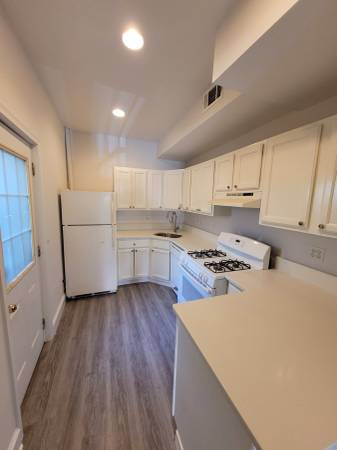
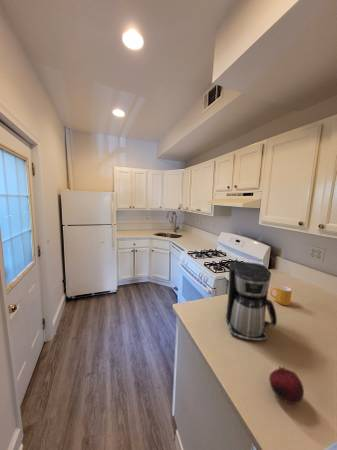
+ fruit [268,365,305,405]
+ coffee maker [225,261,278,342]
+ mug [269,285,293,306]
